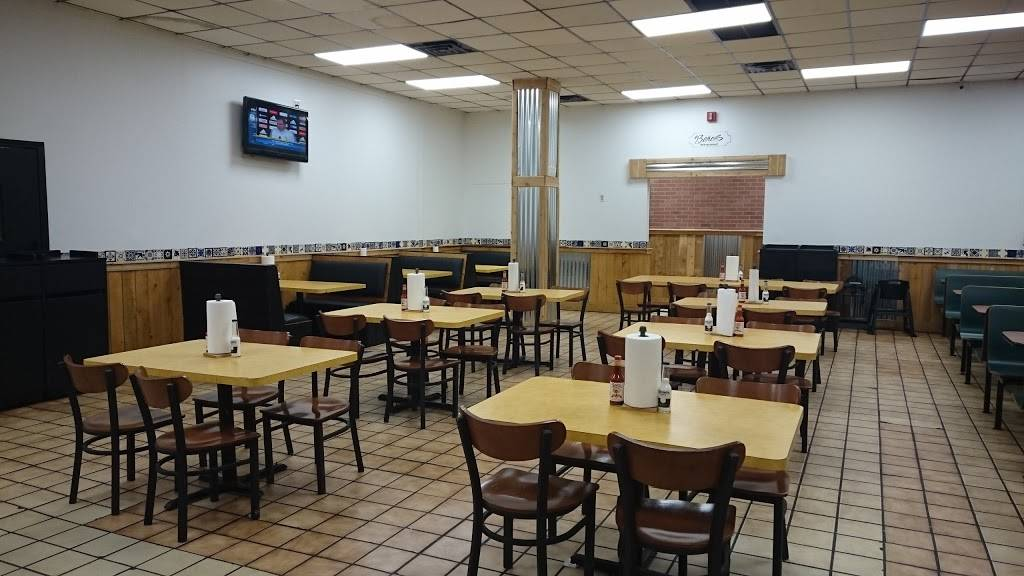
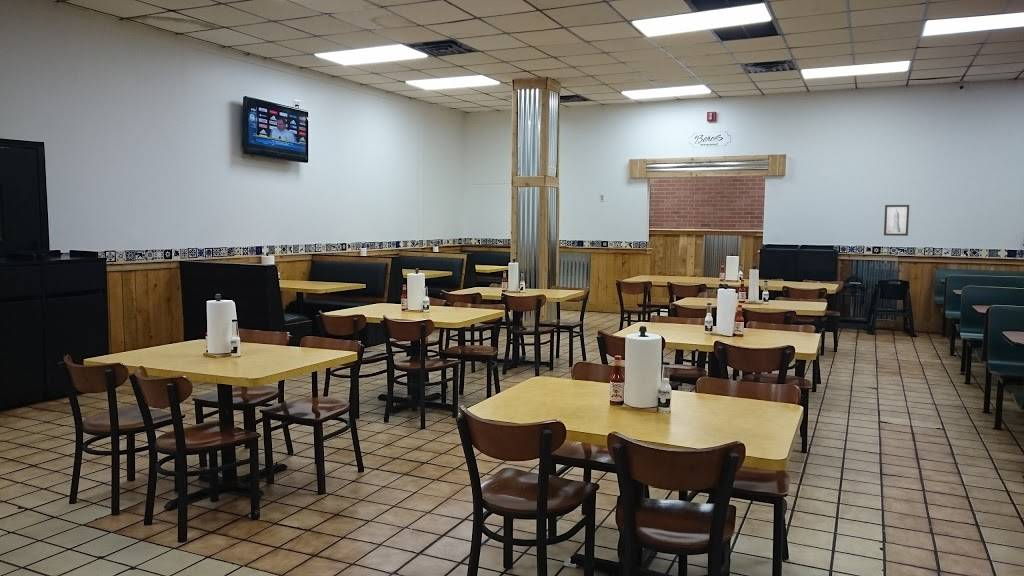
+ wall art [883,204,910,237]
